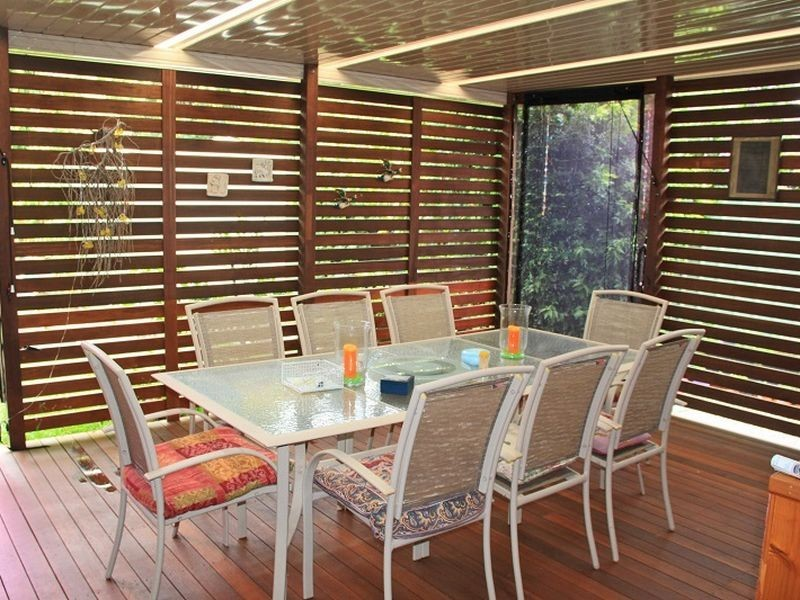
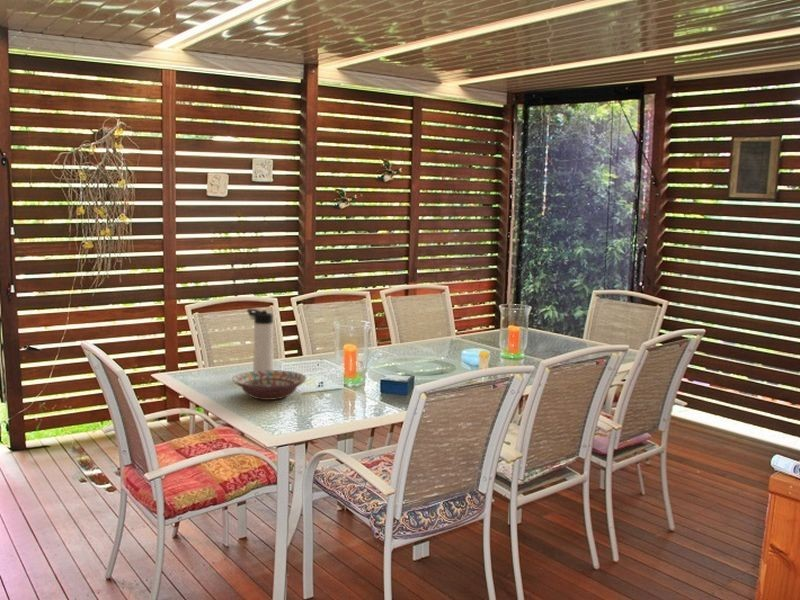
+ thermos bottle [246,308,274,371]
+ decorative bowl [231,369,307,401]
